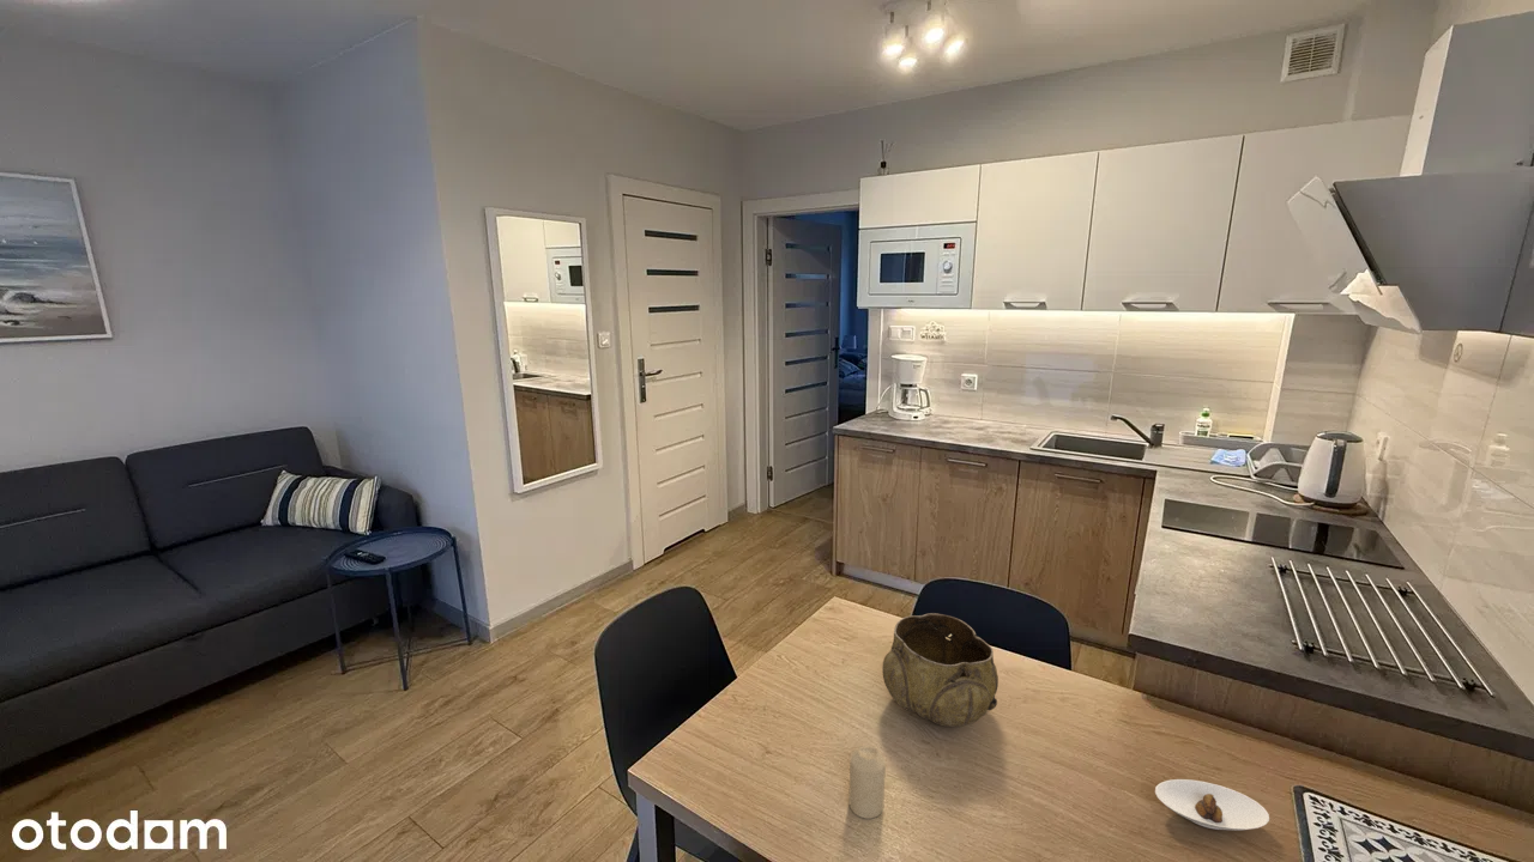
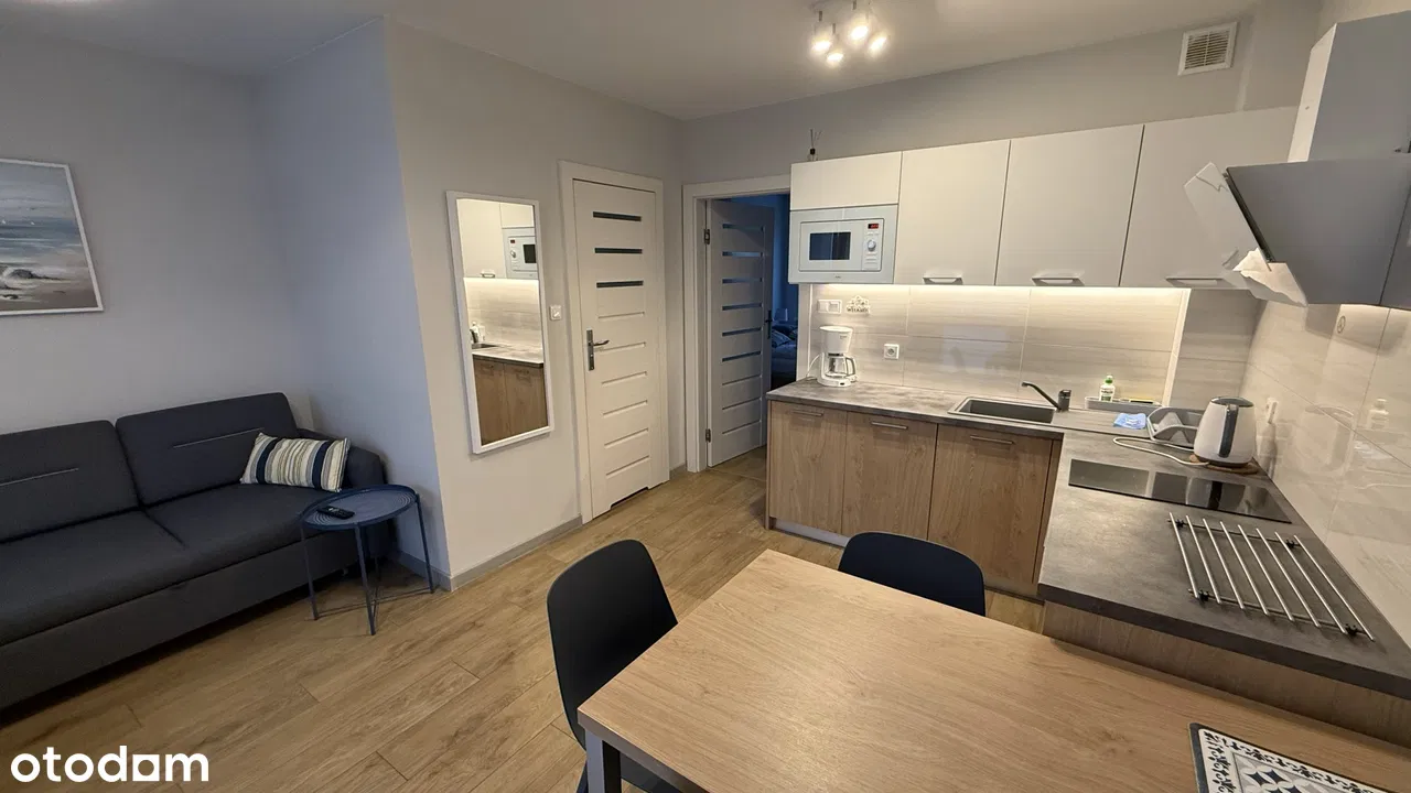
- saucer [1154,778,1270,832]
- decorative bowl [881,612,999,728]
- candle [847,745,887,820]
